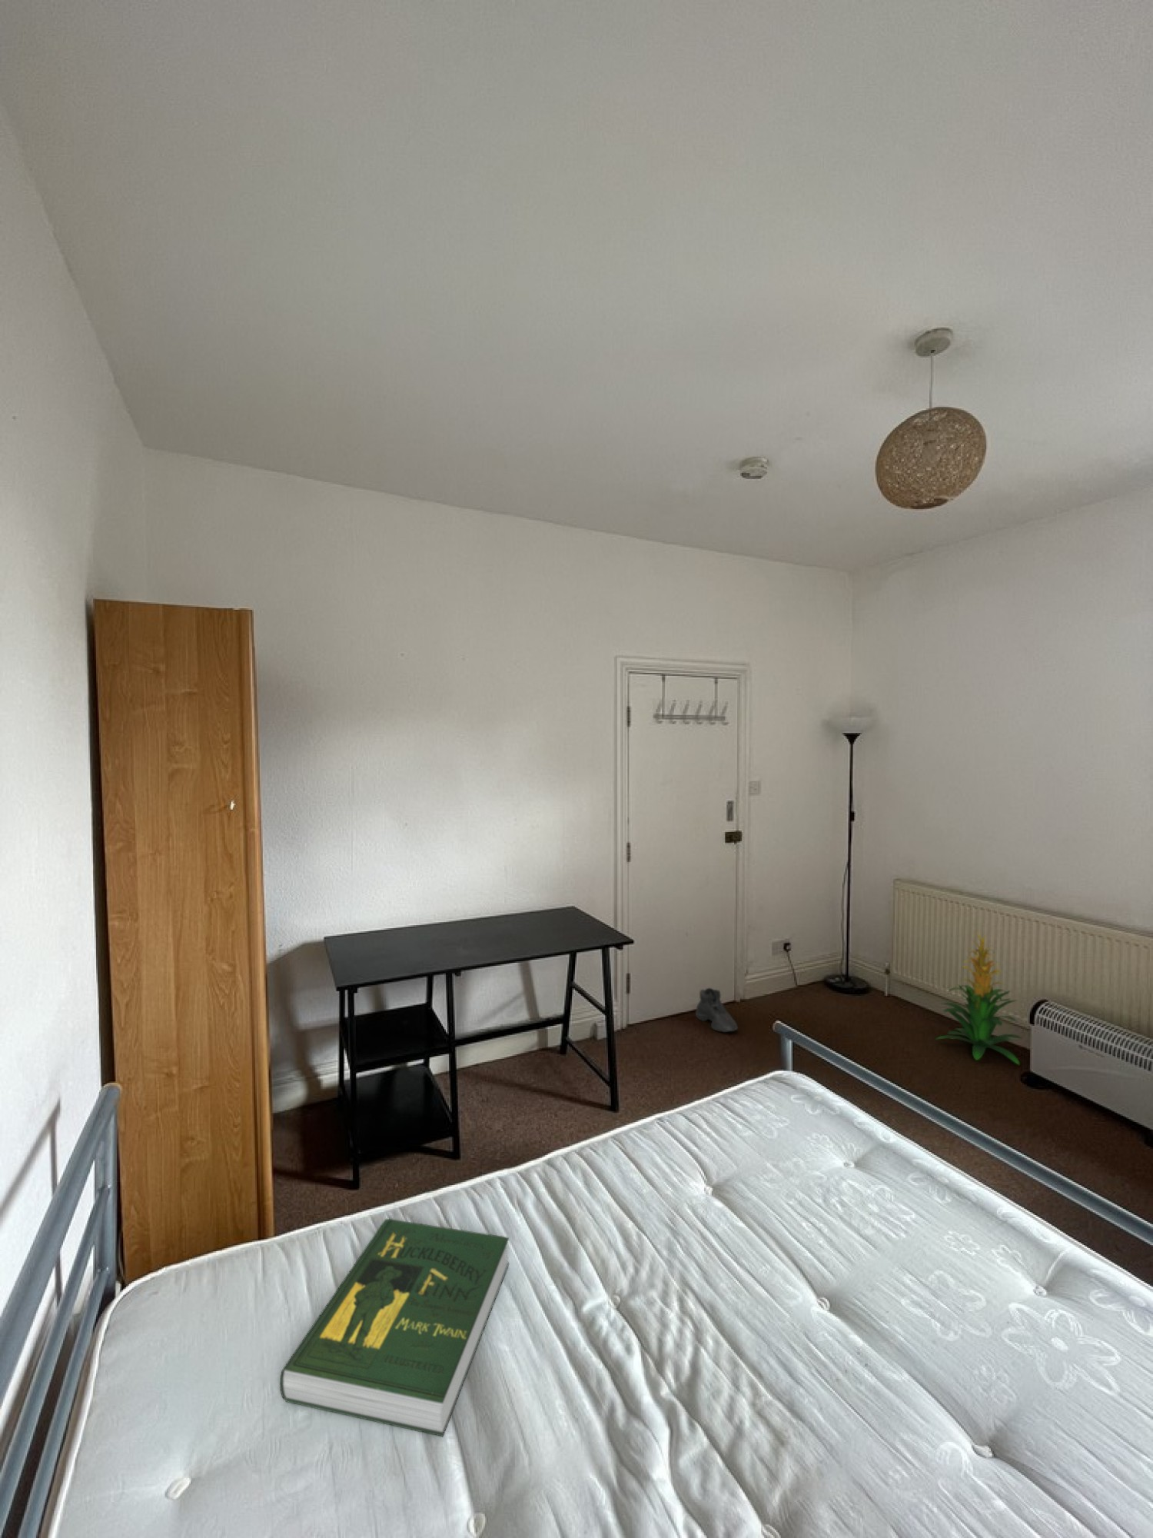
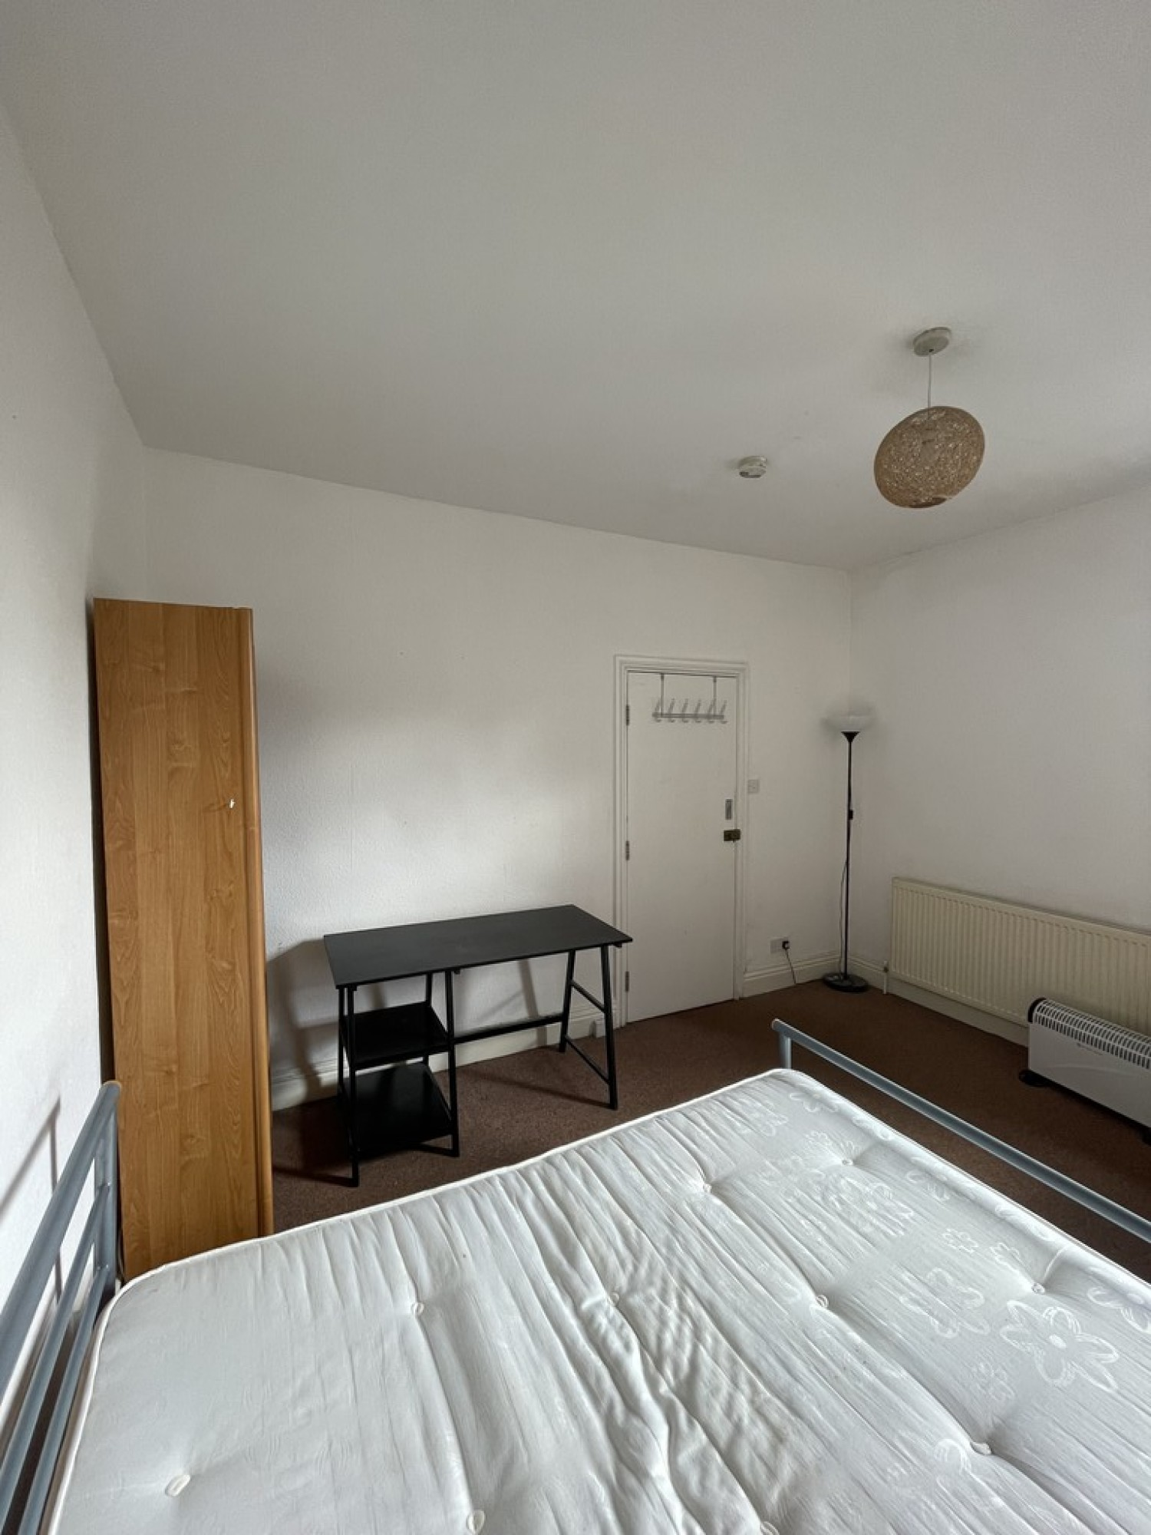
- book [279,1218,510,1437]
- indoor plant [935,931,1023,1066]
- shoe [695,987,739,1033]
